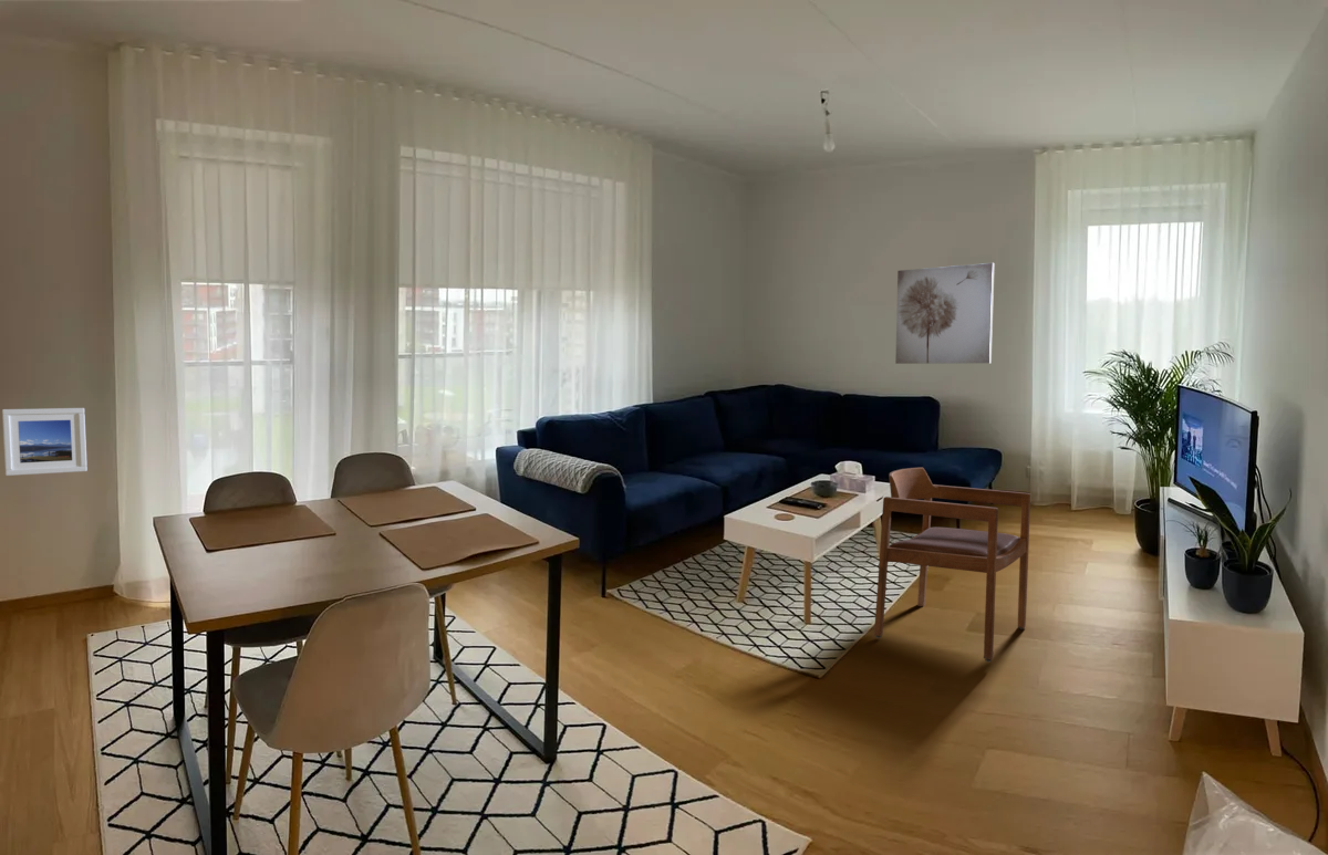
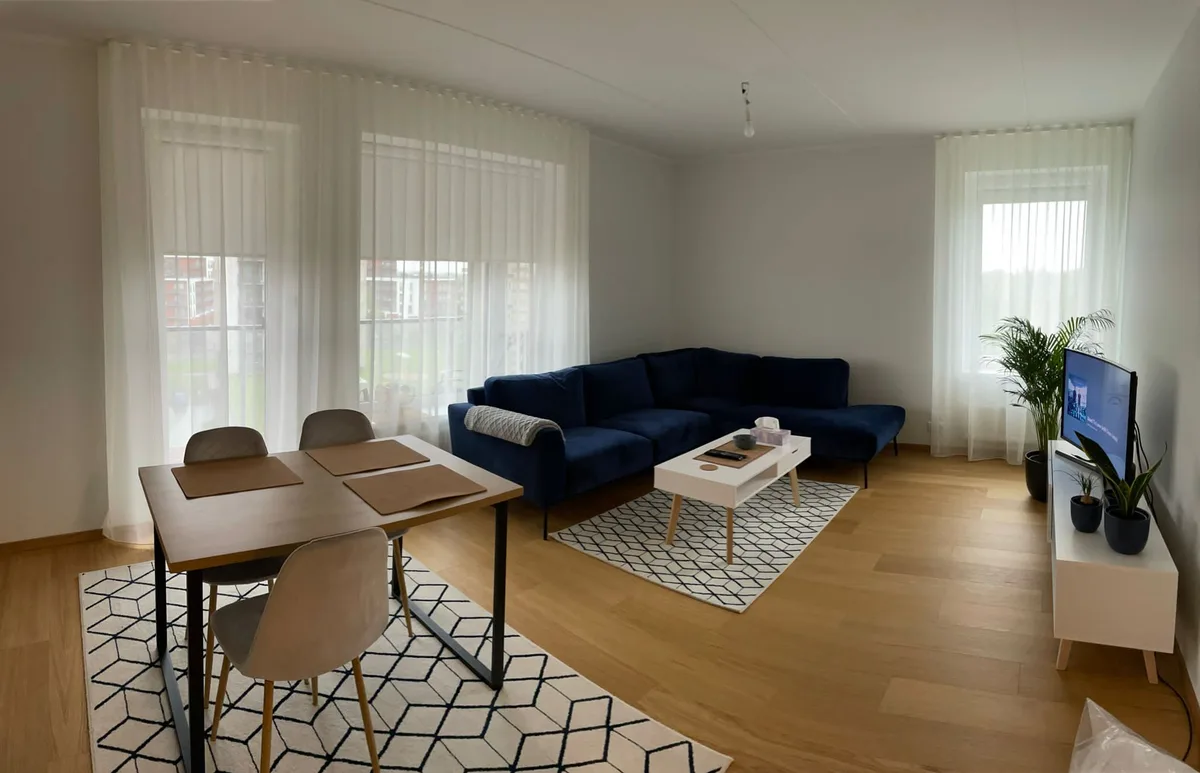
- armchair [873,467,1031,663]
- wall art [894,262,995,365]
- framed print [1,407,89,477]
